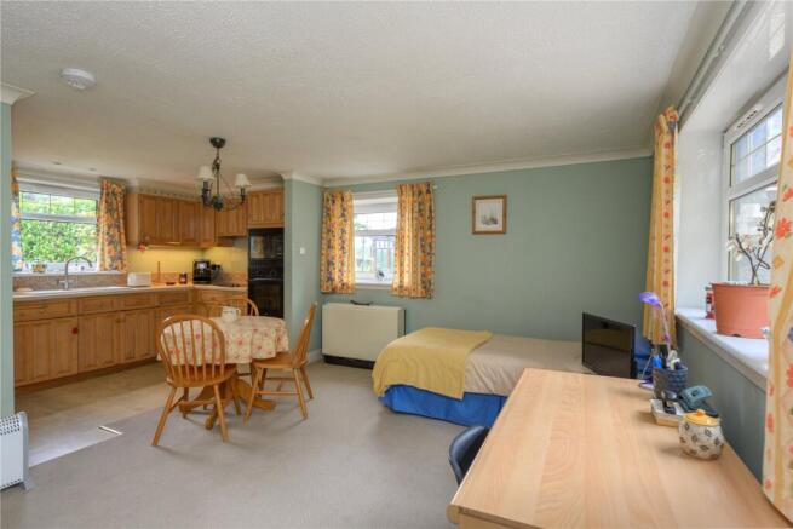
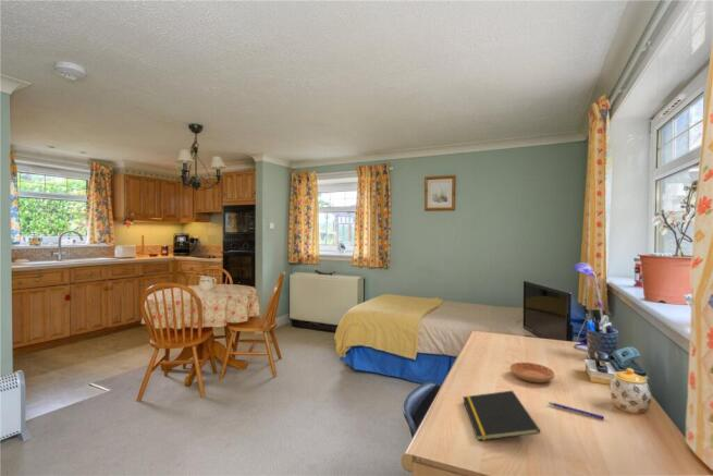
+ pen [548,401,605,420]
+ saucer [509,362,556,385]
+ notepad [462,390,541,441]
